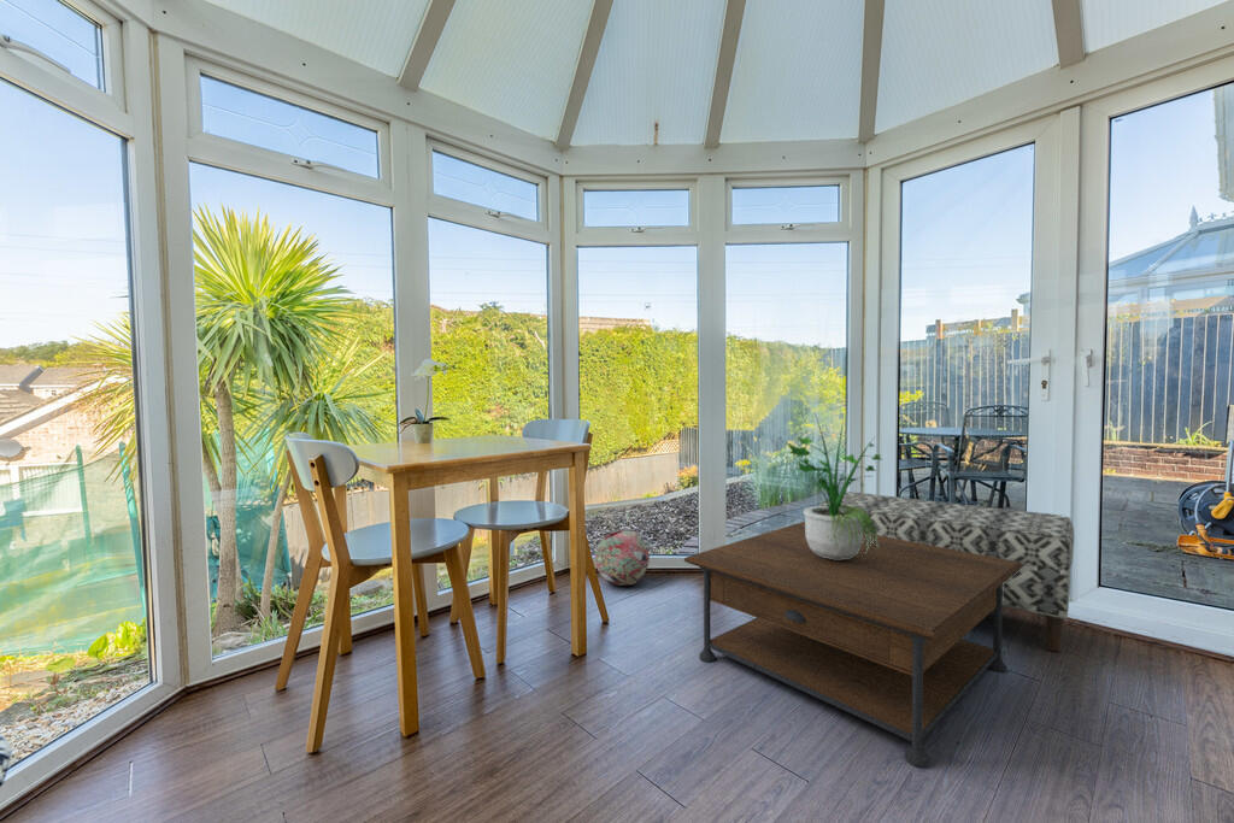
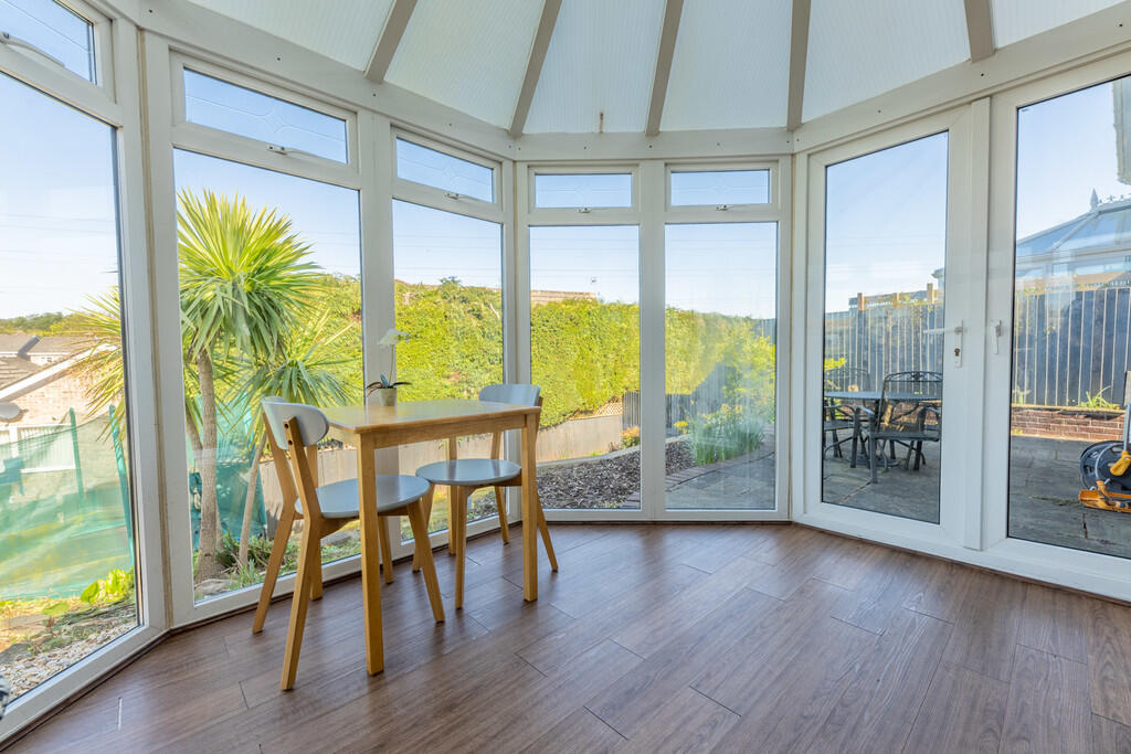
- coffee table [683,521,1024,769]
- potted plant [786,405,885,560]
- bench [817,490,1075,653]
- lantern [594,529,651,587]
